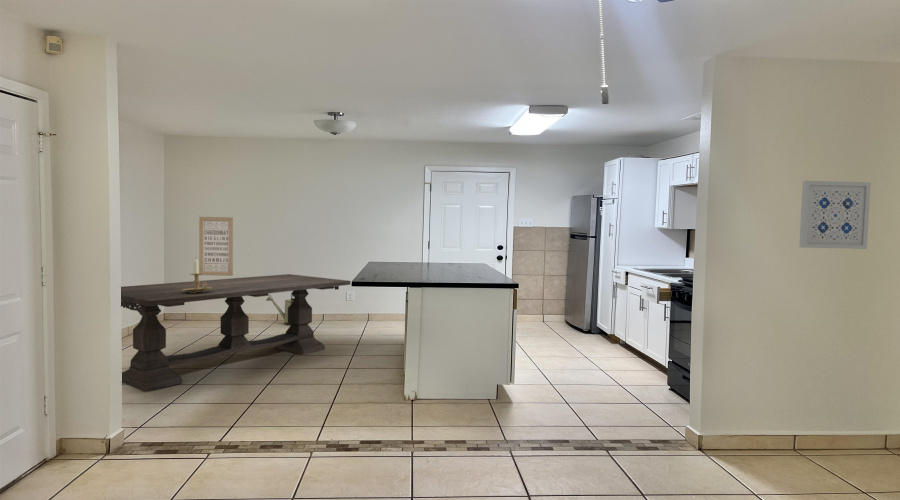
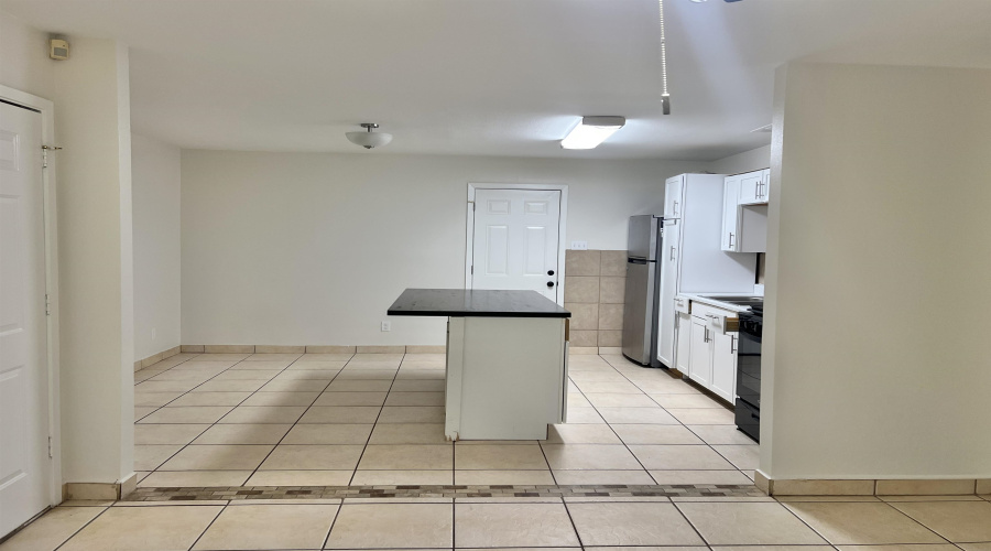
- dining table [120,273,351,392]
- wall art [798,180,872,250]
- watering can [265,293,295,326]
- candle holder [182,257,211,293]
- wall art [198,216,234,277]
